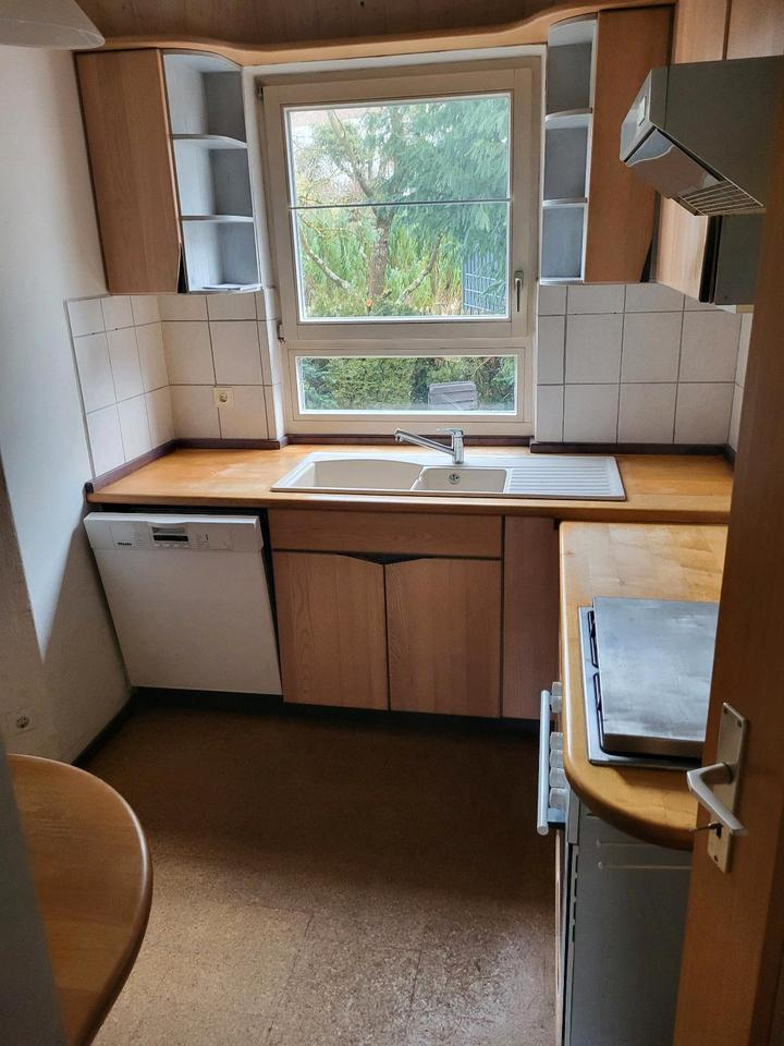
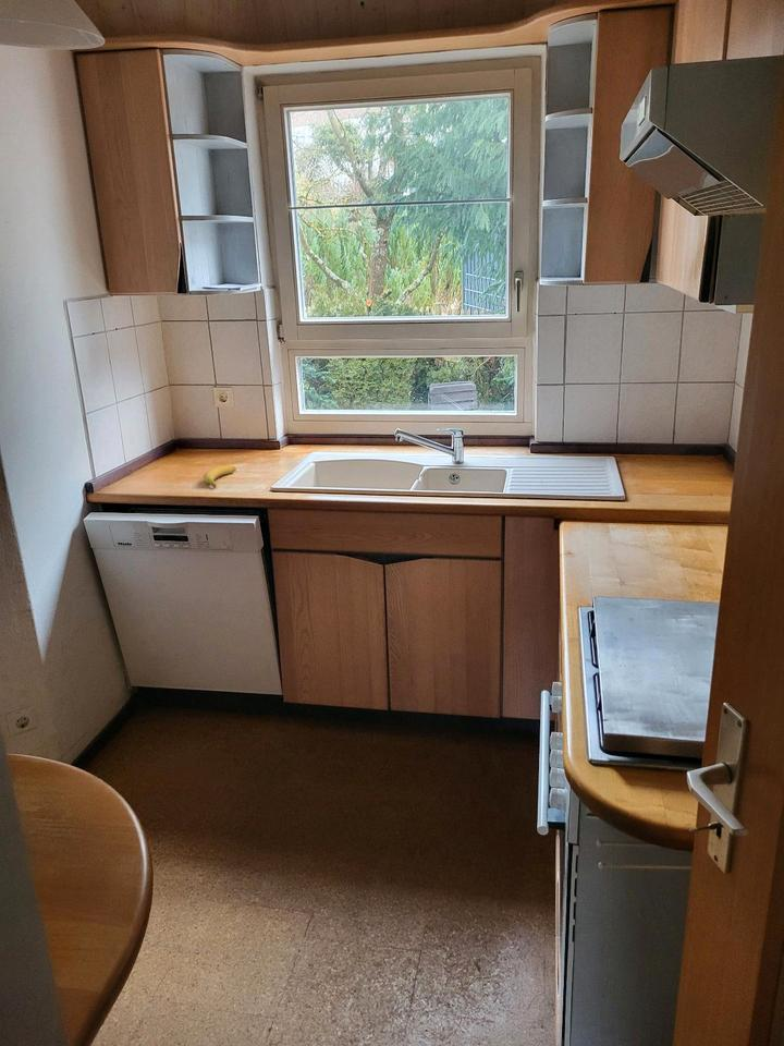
+ banana [203,464,237,489]
